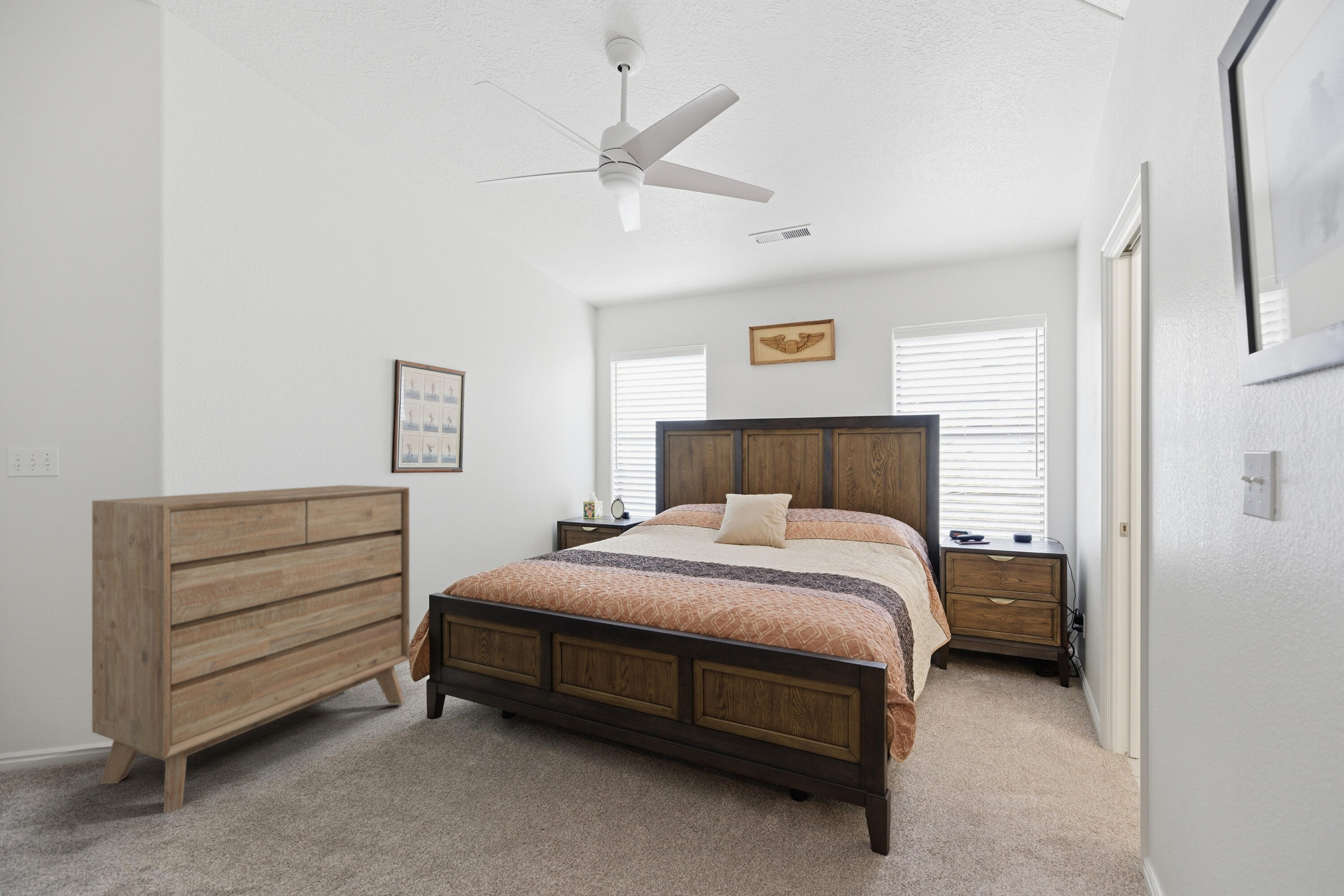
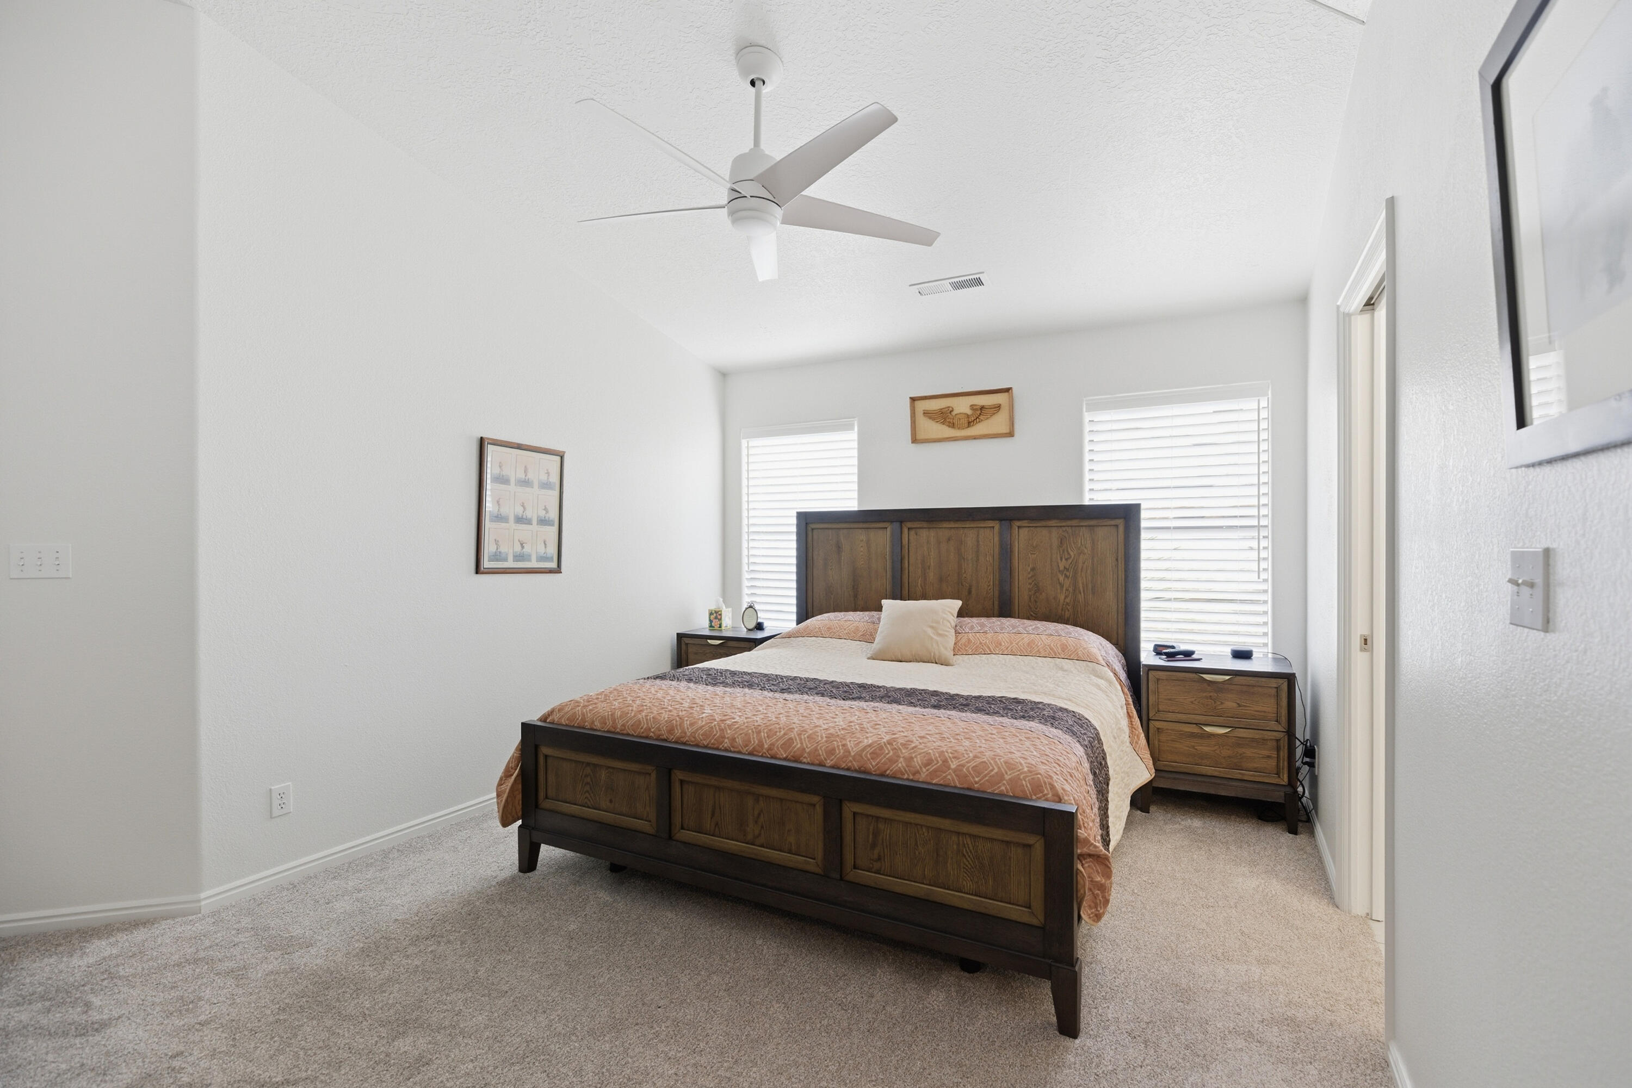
- dresser [92,484,410,814]
